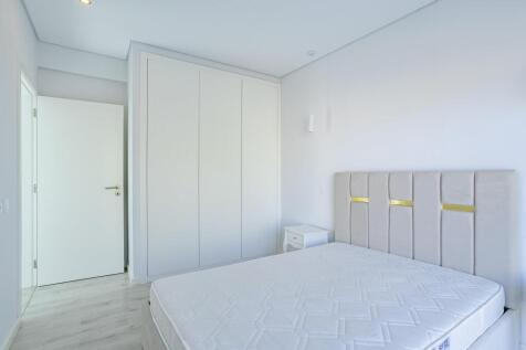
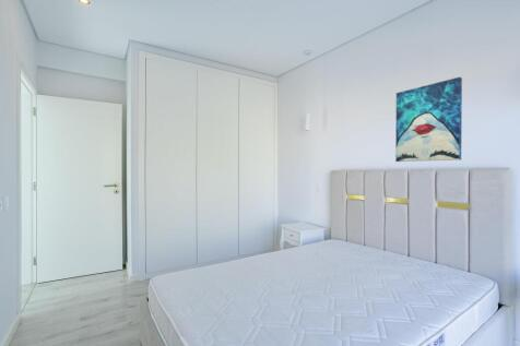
+ wall art [394,76,463,163]
